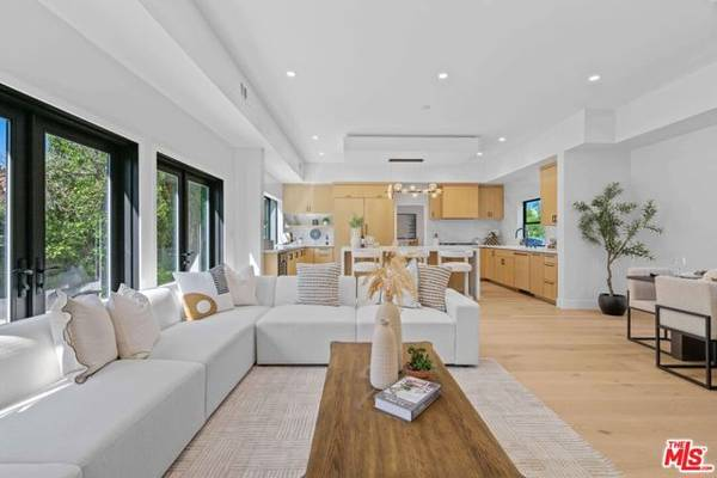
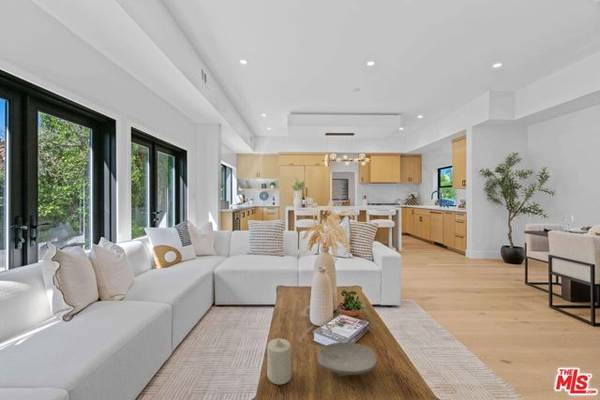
+ bowl [316,341,378,377]
+ candle [266,336,292,386]
